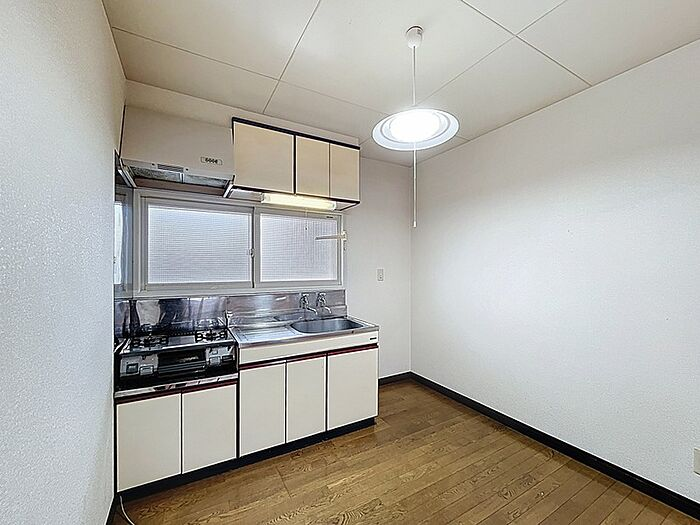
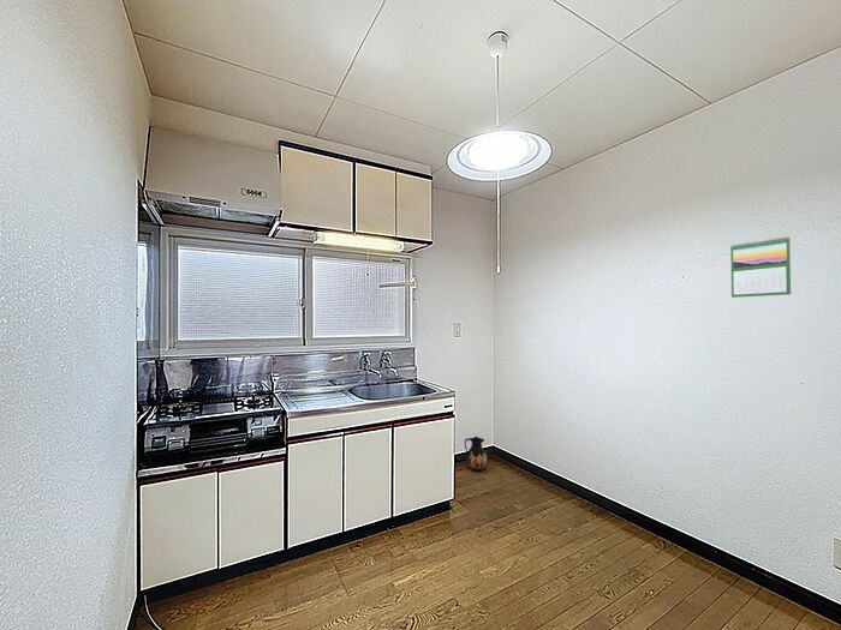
+ ceramic jug [464,436,489,473]
+ calendar [729,235,792,299]
